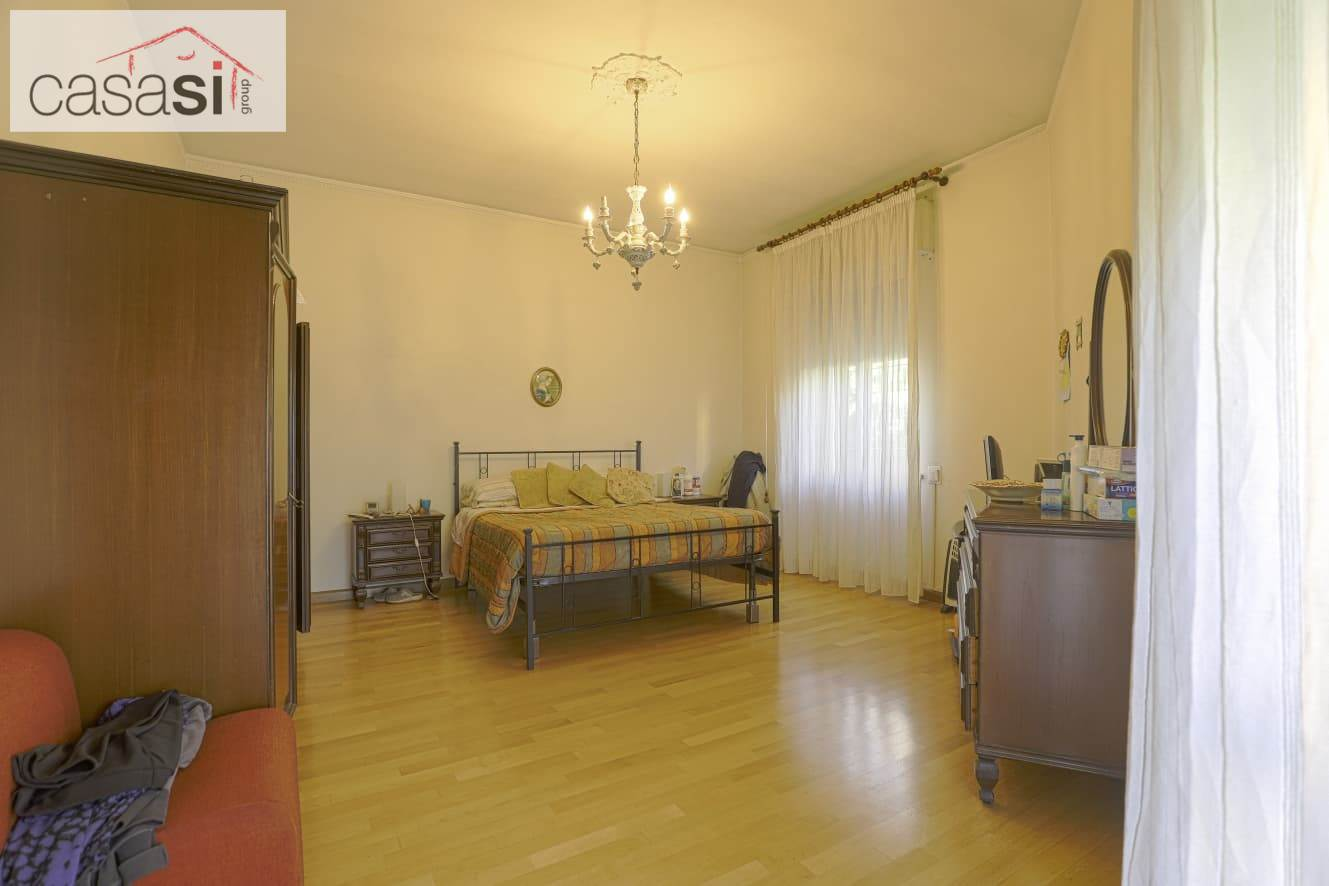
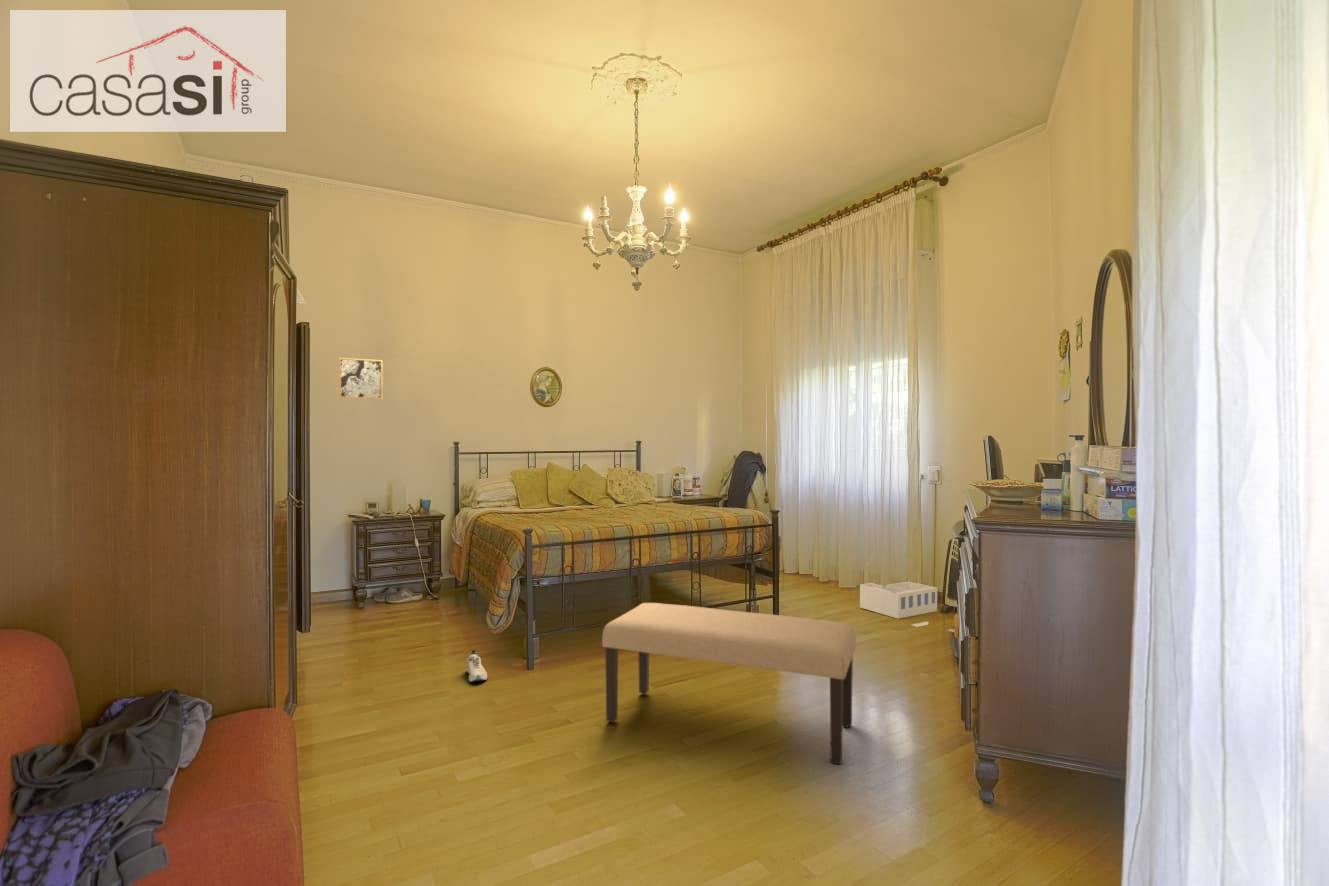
+ architectural model [859,581,938,628]
+ bench [601,602,857,765]
+ wall art [338,357,384,400]
+ shoe [464,649,489,683]
